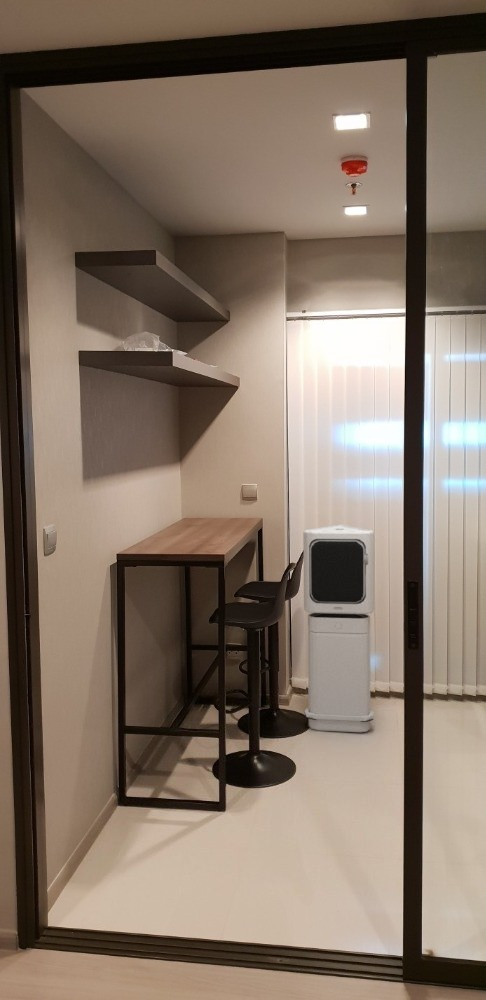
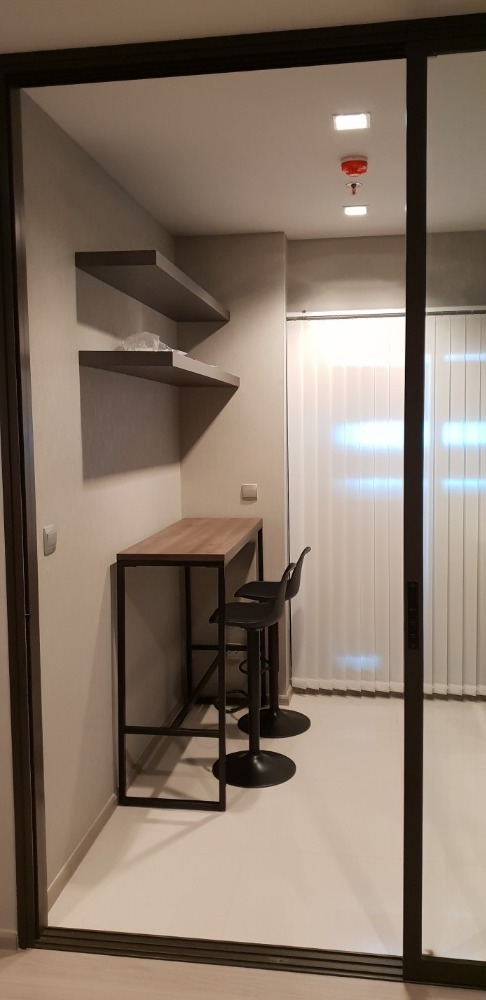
- air purifier [302,523,375,733]
